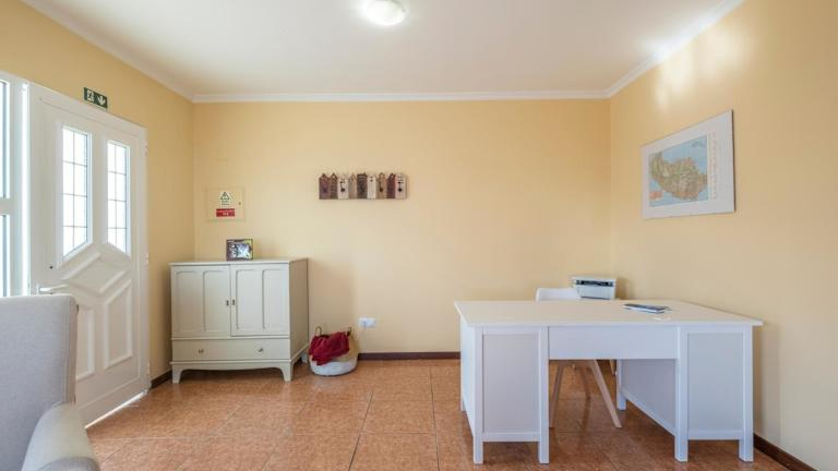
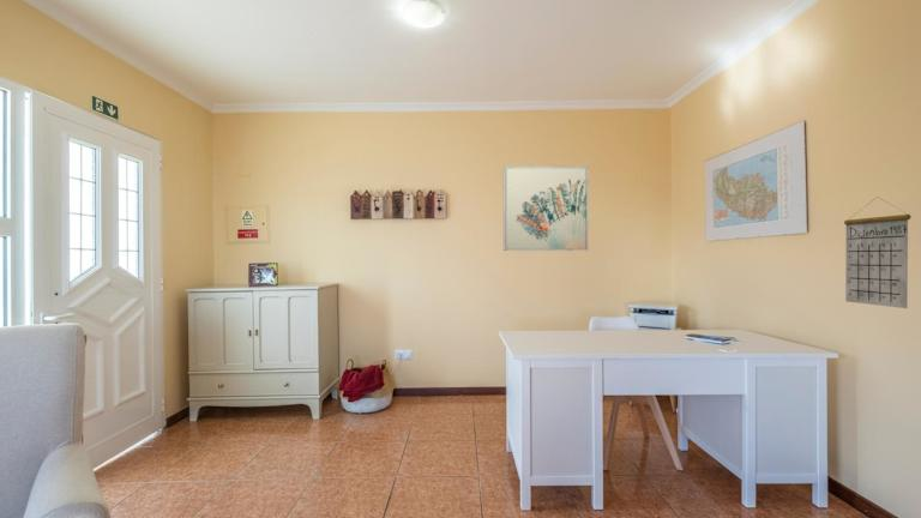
+ calendar [843,195,911,309]
+ wall art [502,164,590,252]
